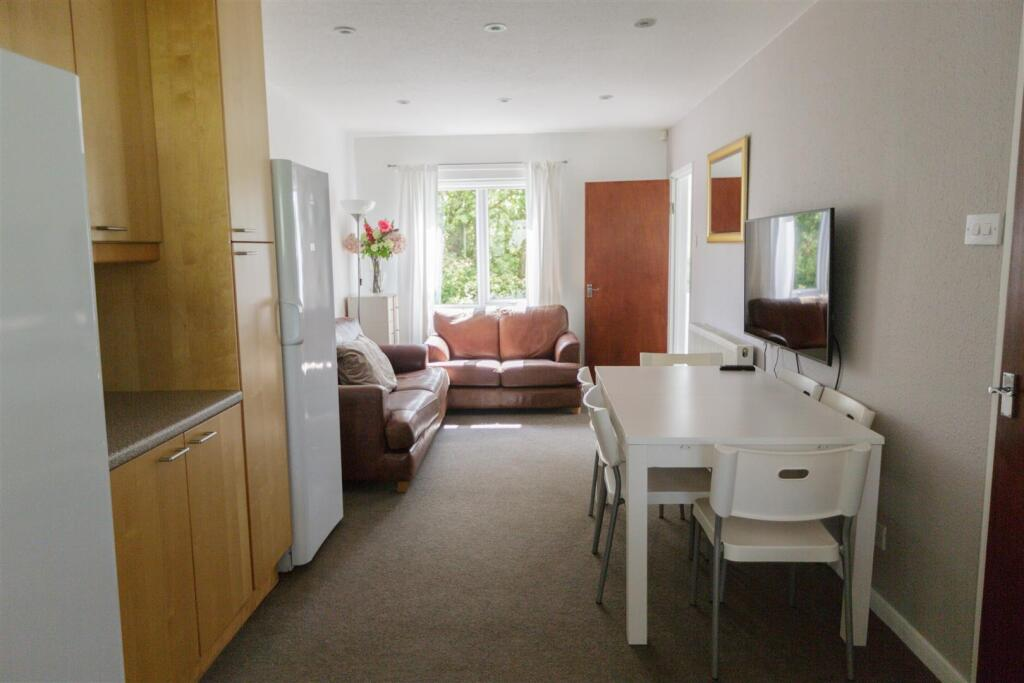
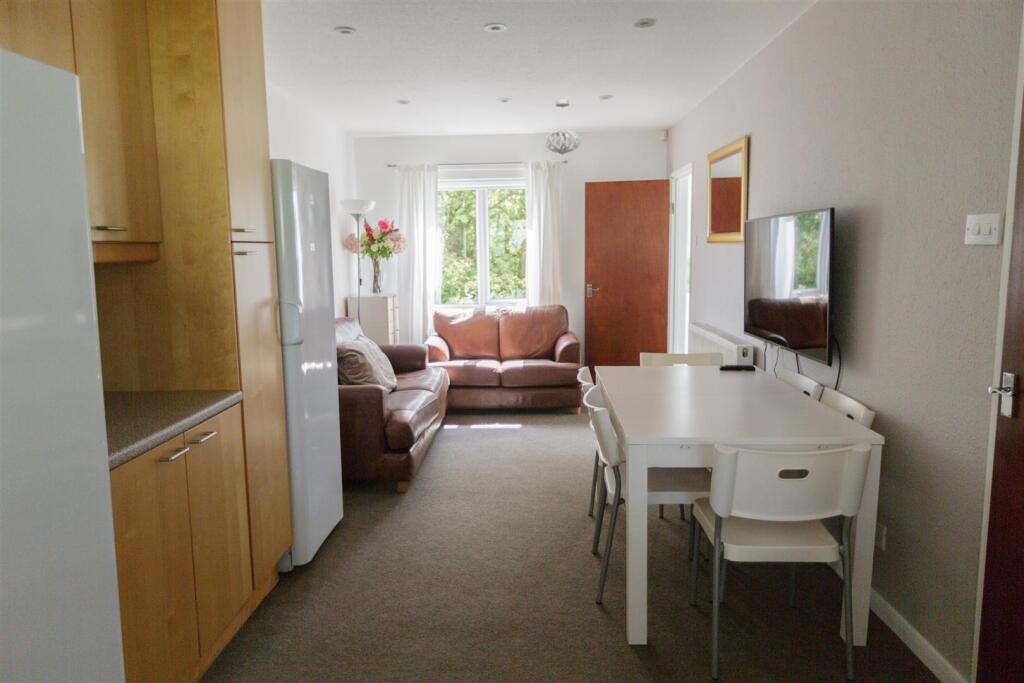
+ pendant light [544,98,581,156]
